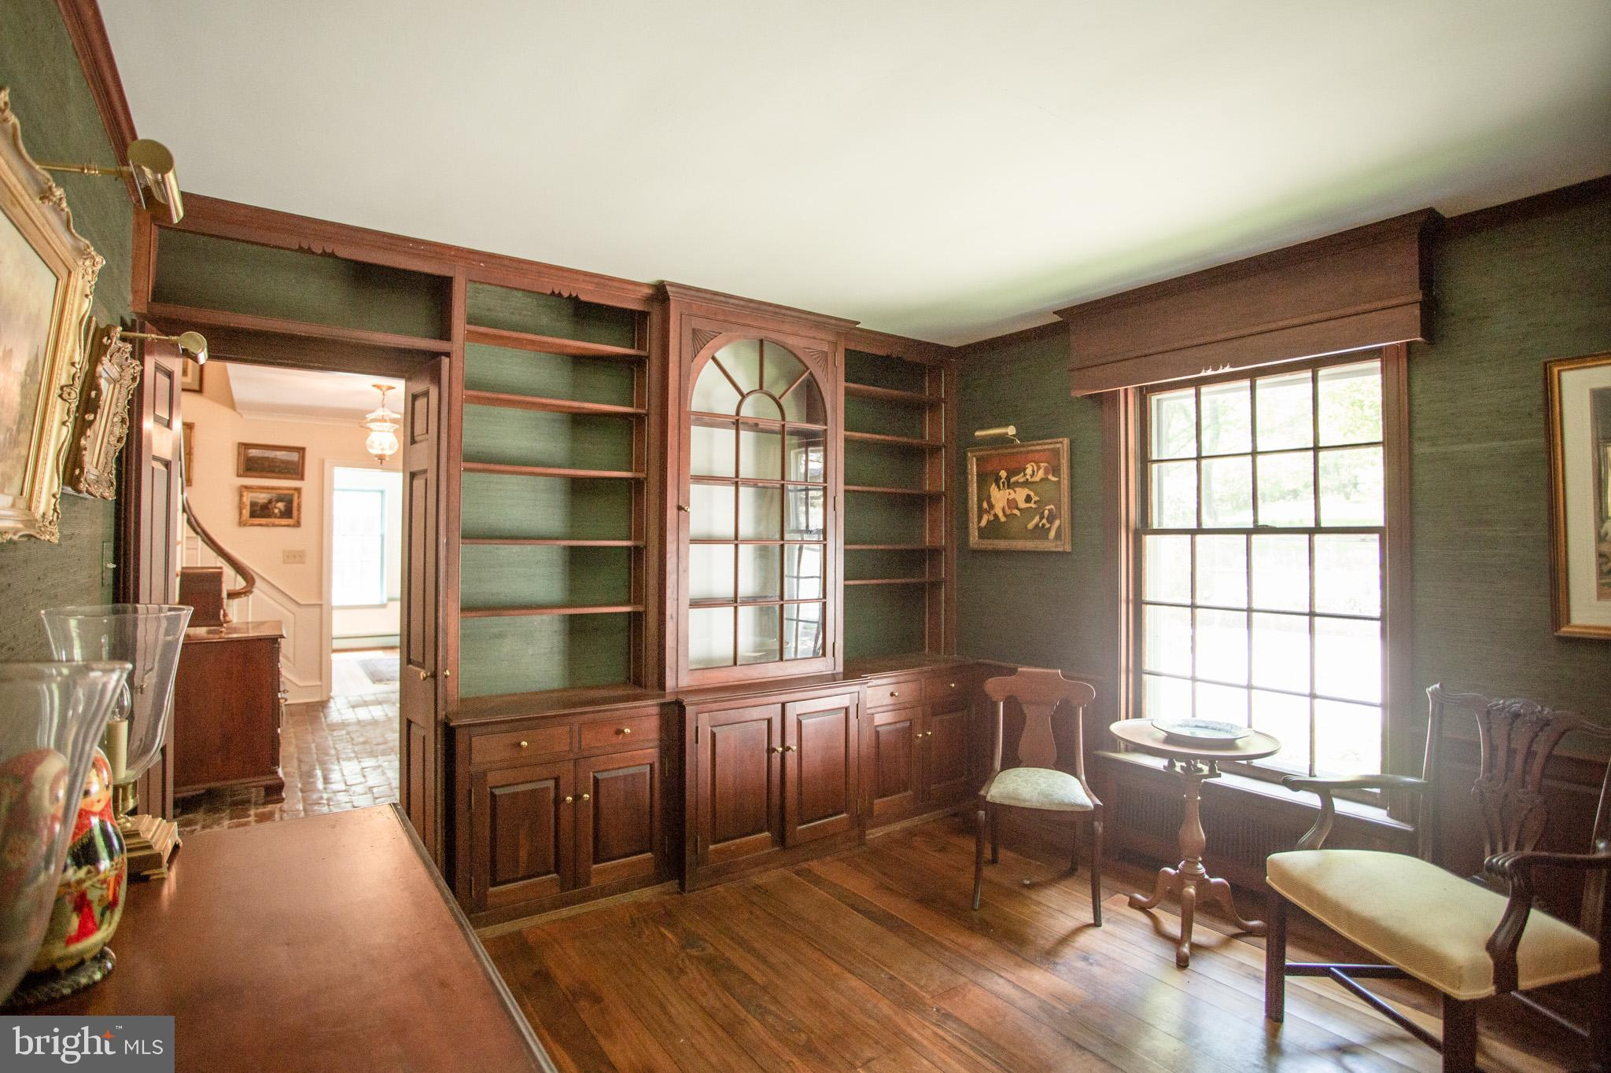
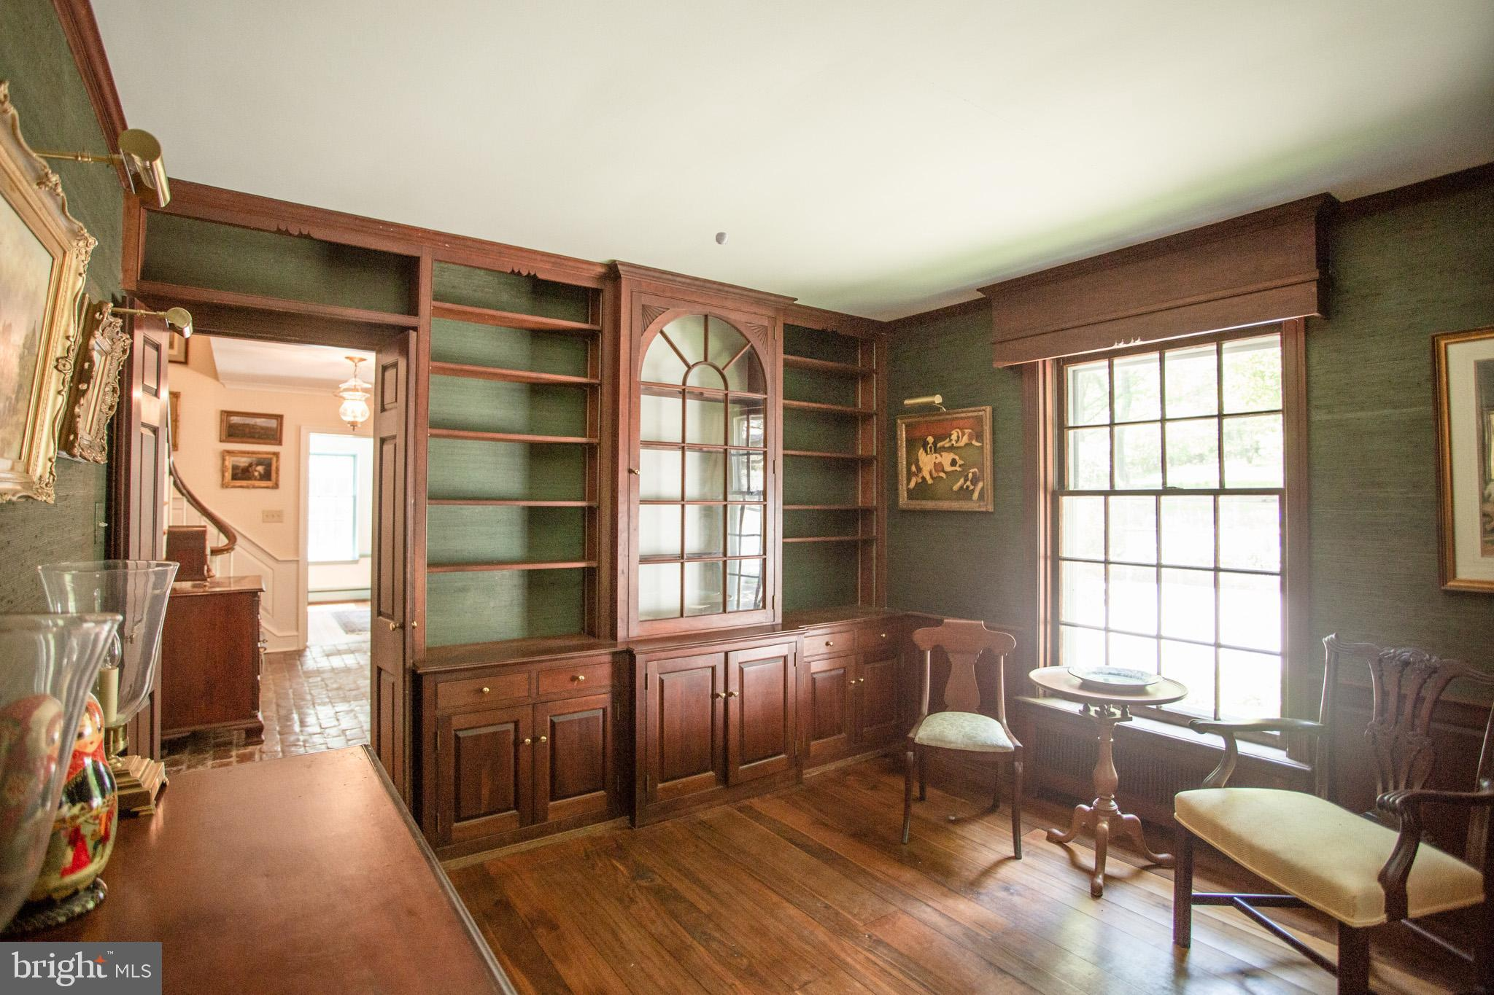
+ smoke detector [715,232,729,245]
